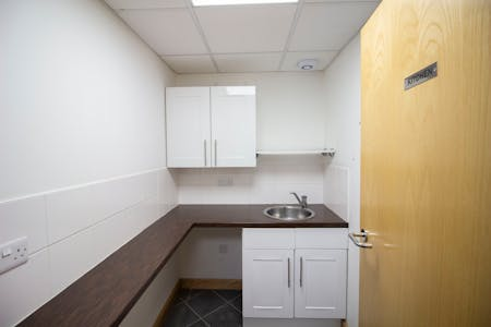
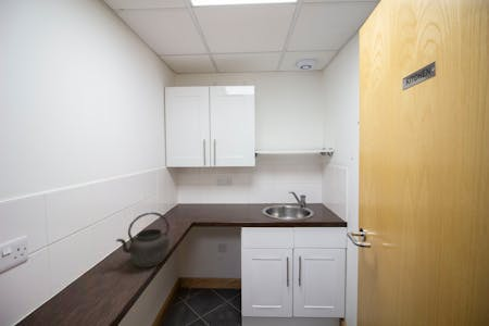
+ kettle [115,211,171,269]
